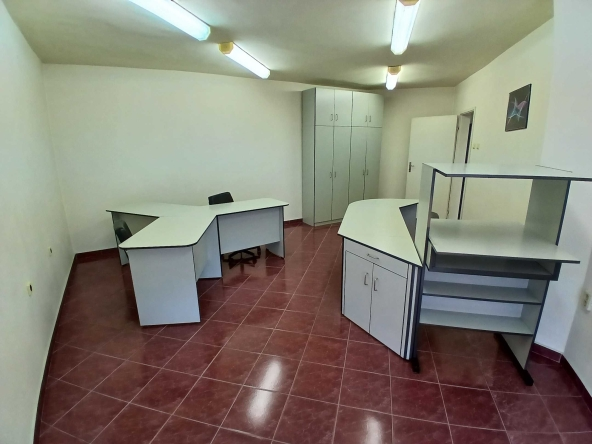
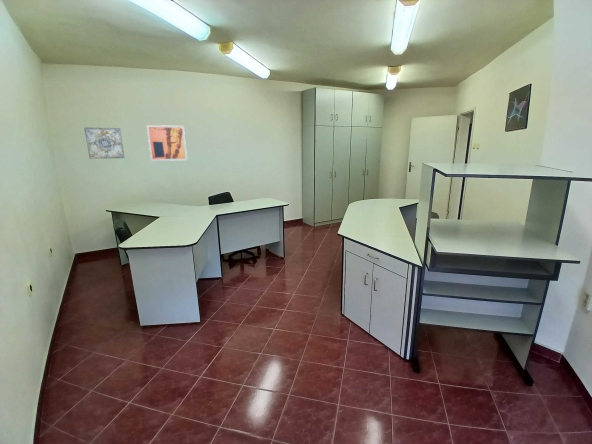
+ wall art [83,126,126,160]
+ wall art [146,124,188,162]
